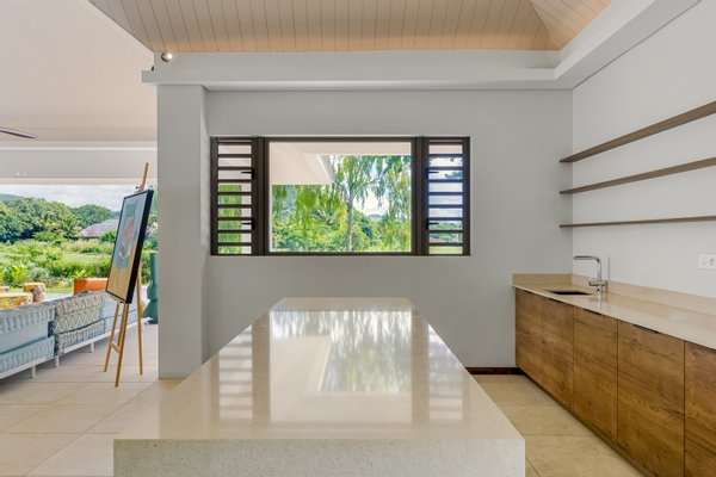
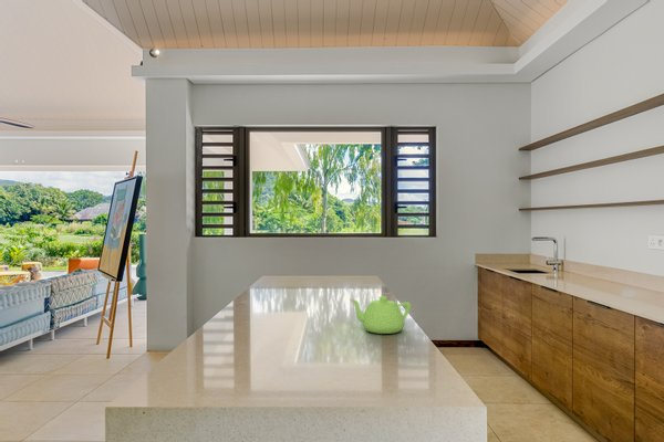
+ teapot [350,295,412,335]
